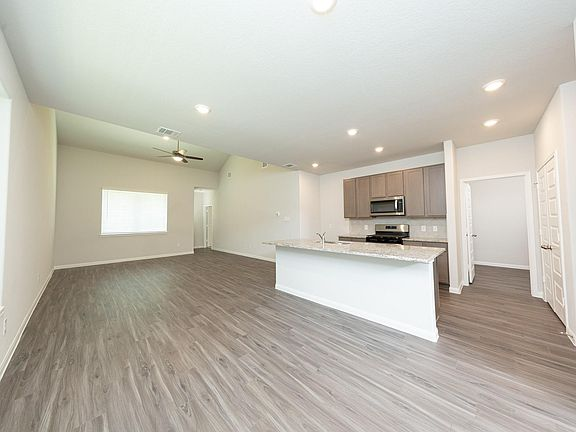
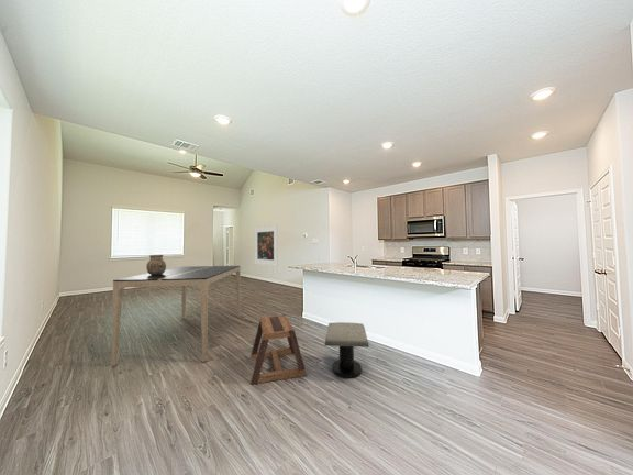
+ ceramic pot [145,254,167,275]
+ stool [323,321,370,379]
+ stool [249,313,308,386]
+ dining table [111,265,242,367]
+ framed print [254,224,279,267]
